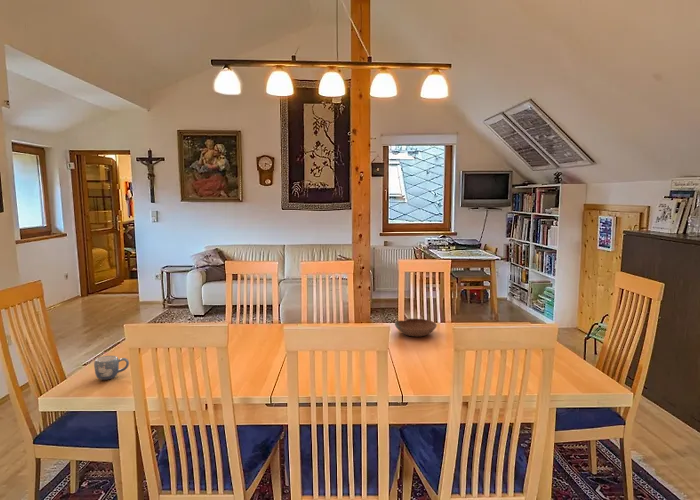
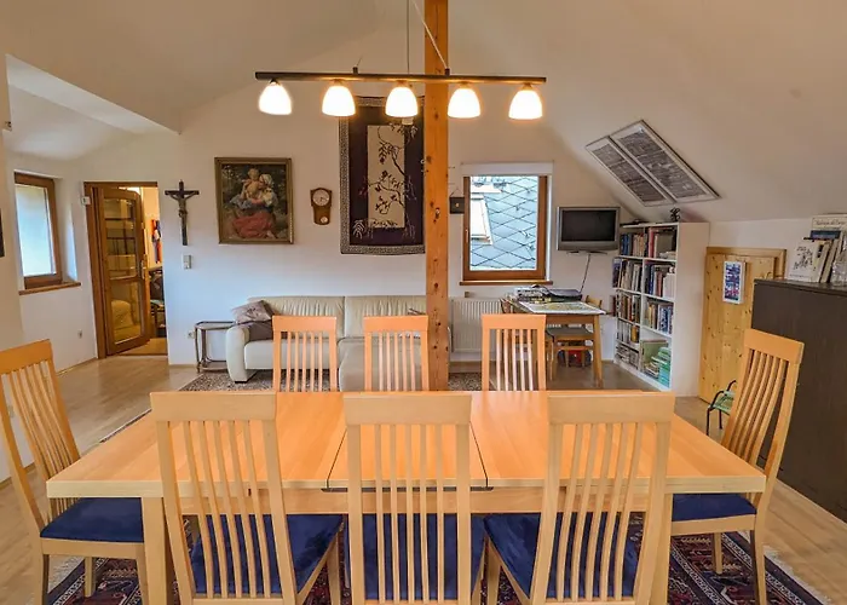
- bowl [394,318,438,337]
- mug [93,355,130,381]
